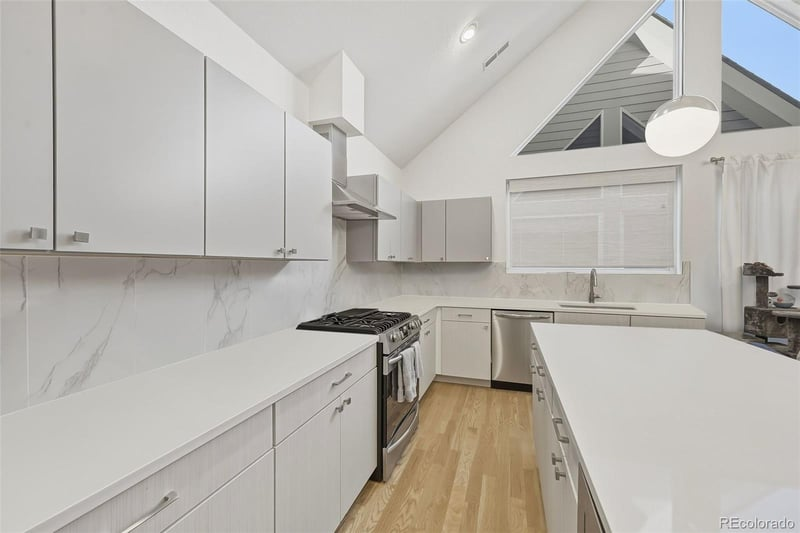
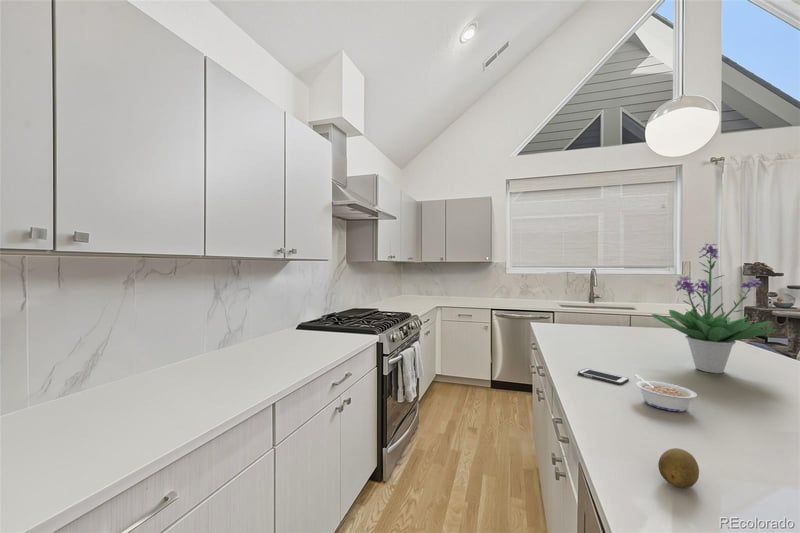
+ fruit [657,447,700,489]
+ potted plant [651,242,779,374]
+ cell phone [577,367,630,386]
+ legume [633,374,698,413]
